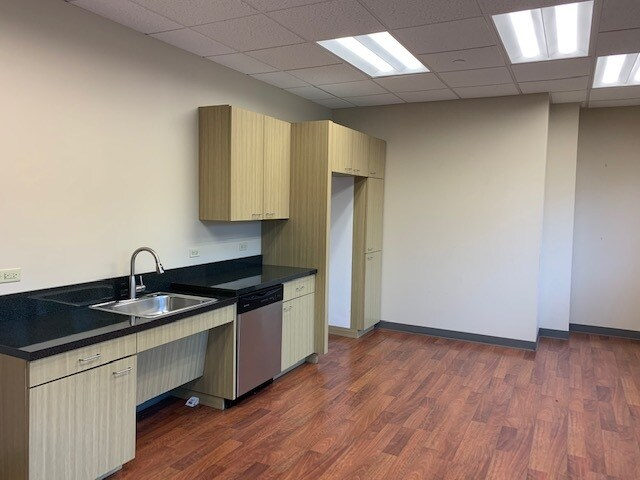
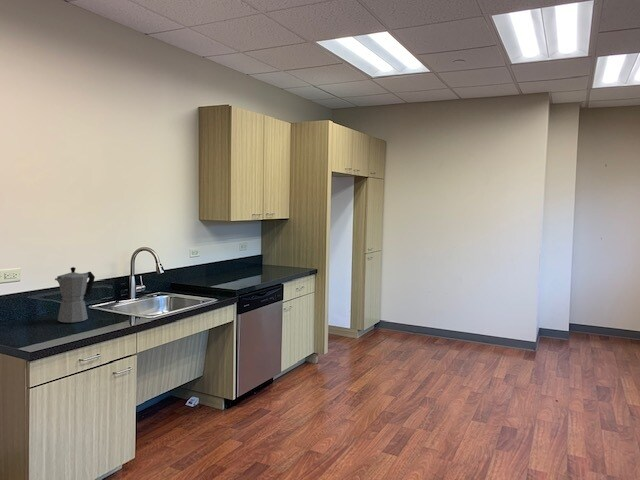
+ moka pot [54,266,96,324]
